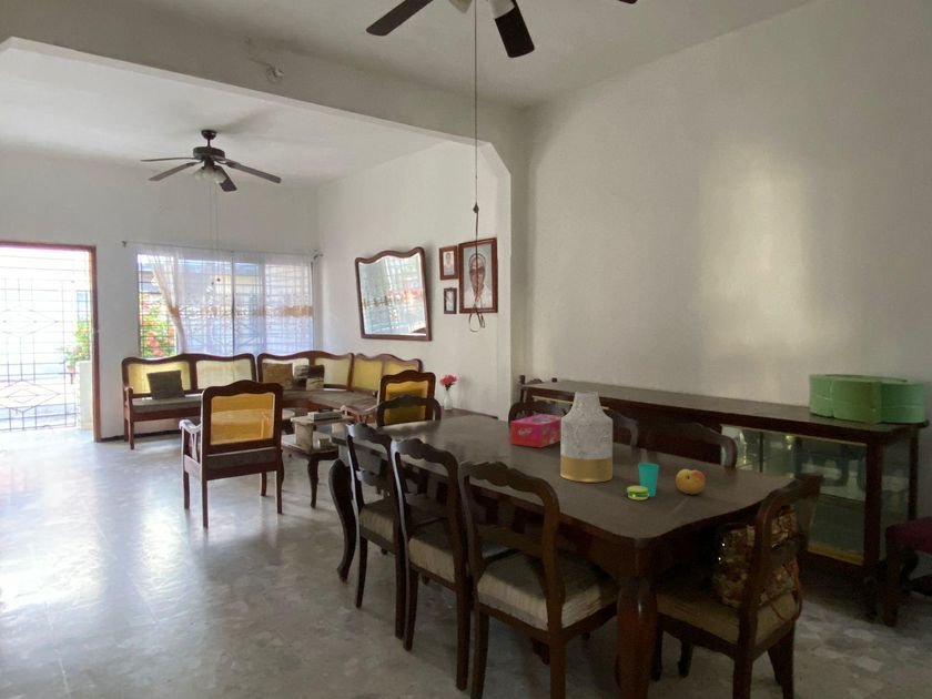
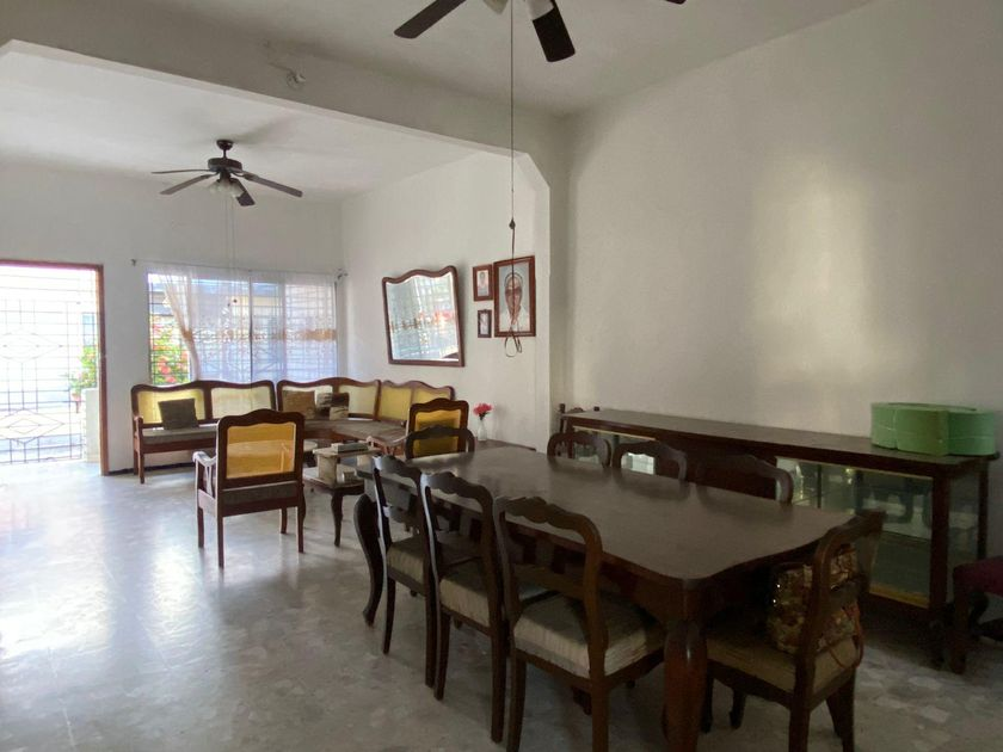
- tissue box [509,413,565,448]
- fruit [675,468,707,495]
- vase [559,391,614,484]
- cup [626,462,660,502]
